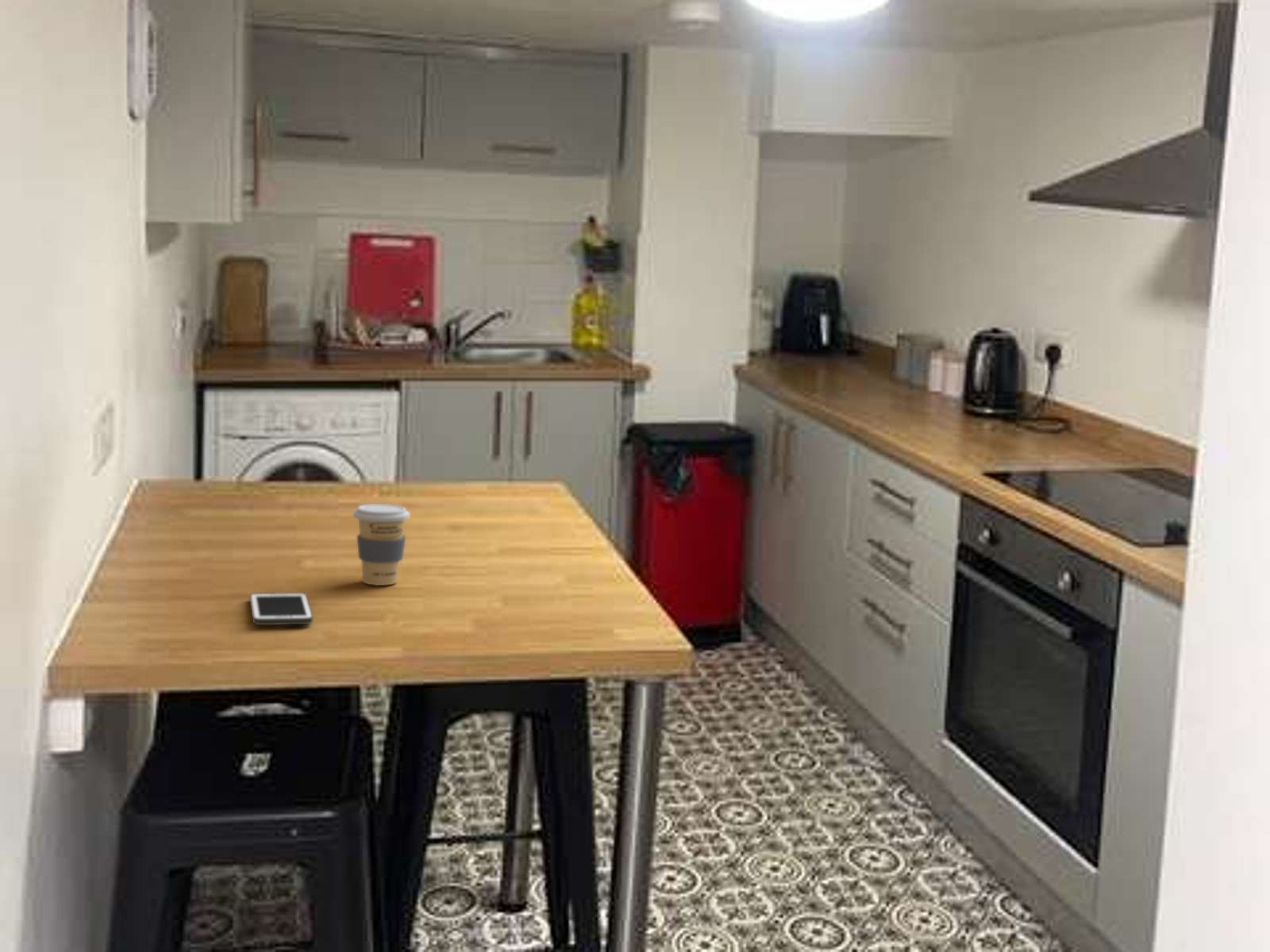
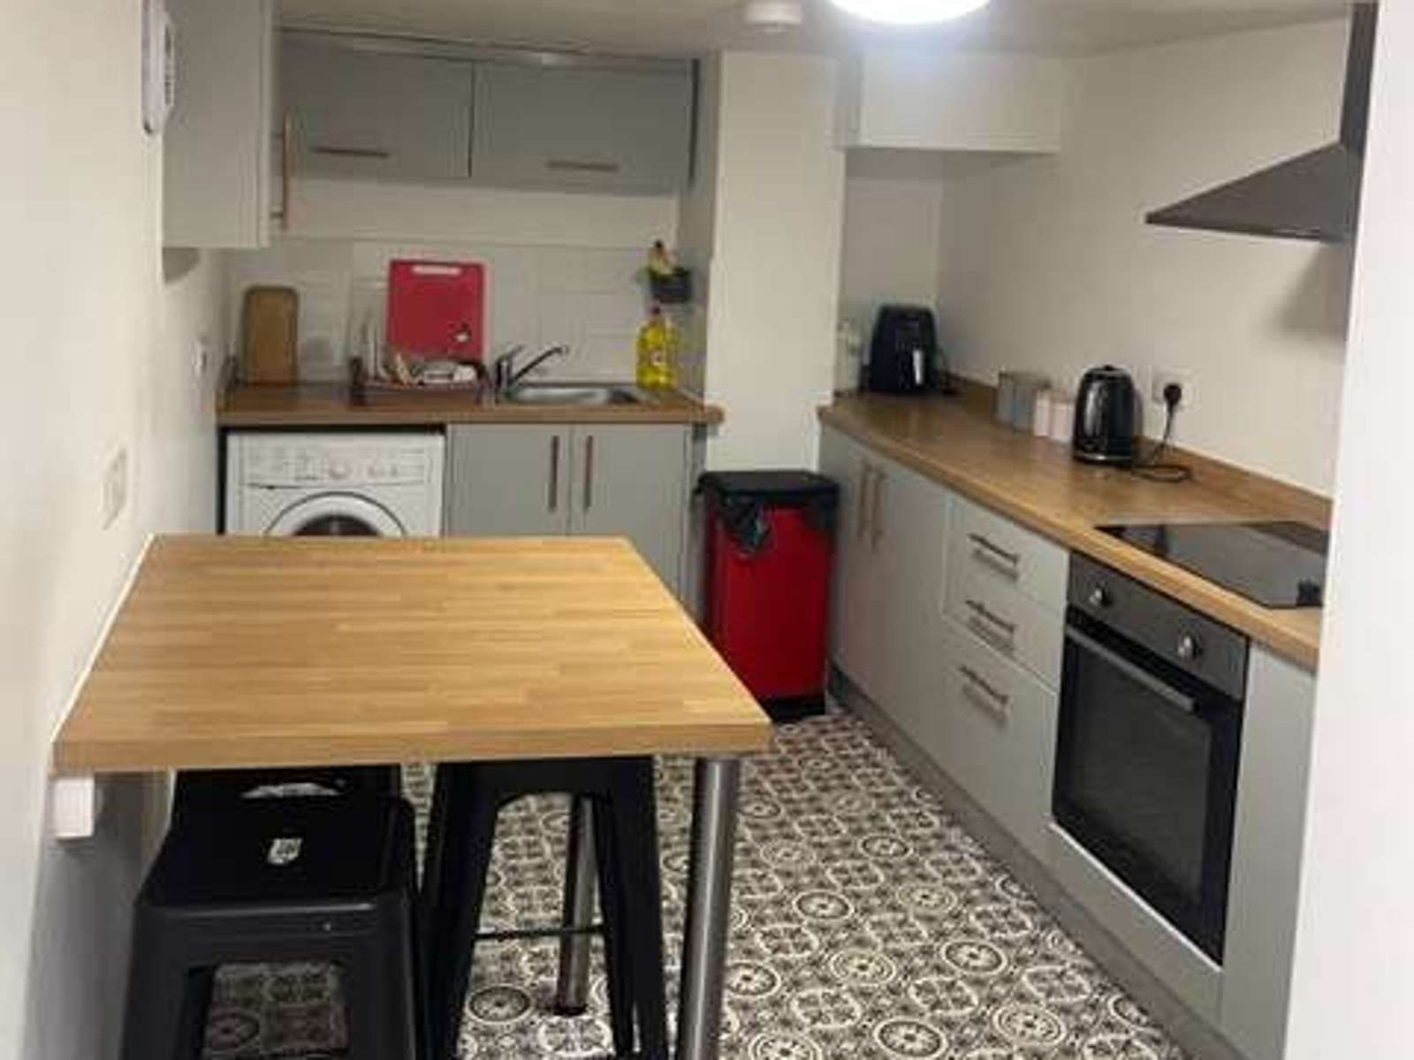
- coffee cup [352,503,411,586]
- cell phone [249,592,314,626]
